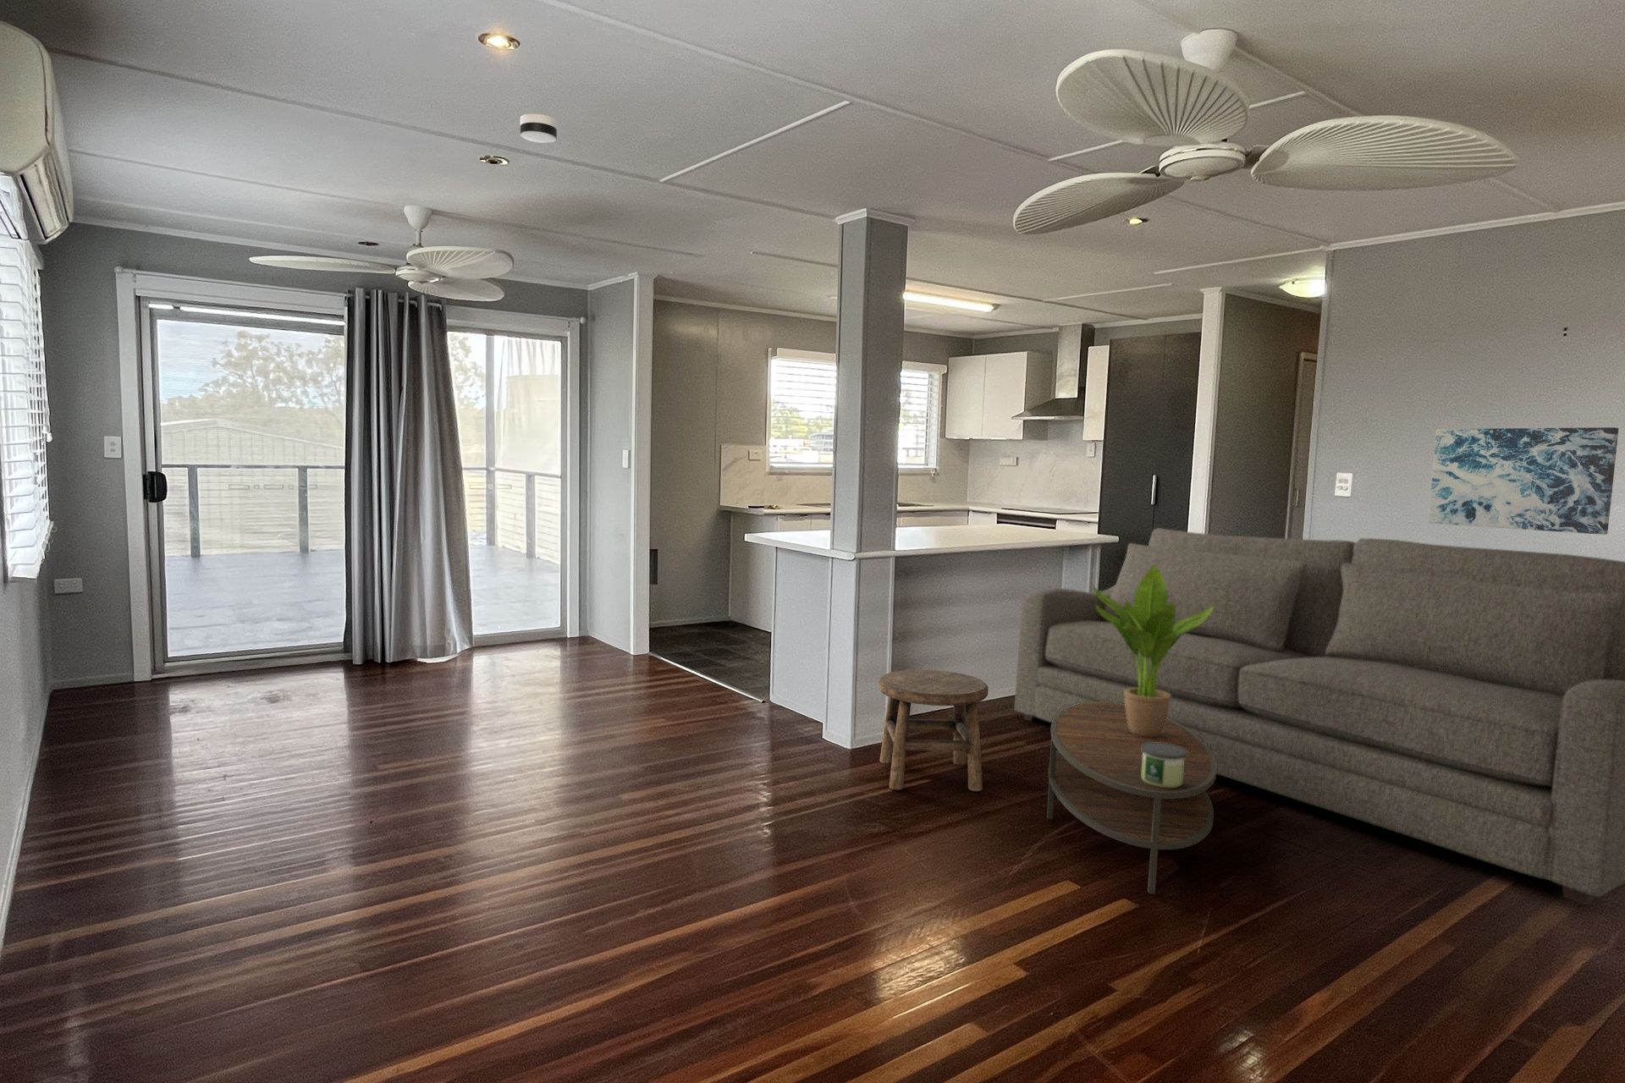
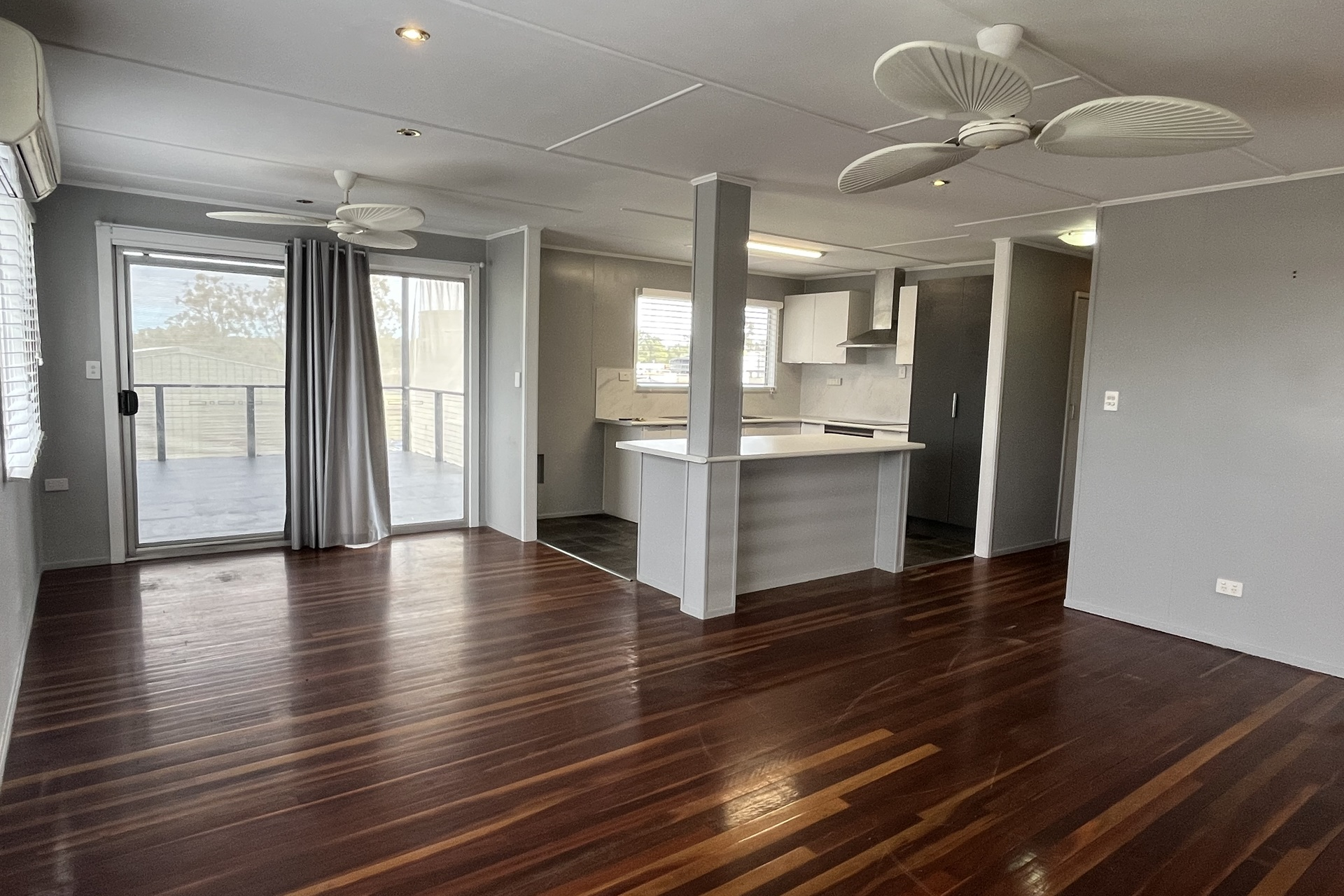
- sofa [1014,527,1625,905]
- potted plant [1092,566,1213,737]
- wall art [1428,427,1619,535]
- coffee table [1046,701,1218,896]
- stool [878,670,989,792]
- smoke detector [520,112,557,144]
- candle [1141,743,1186,788]
